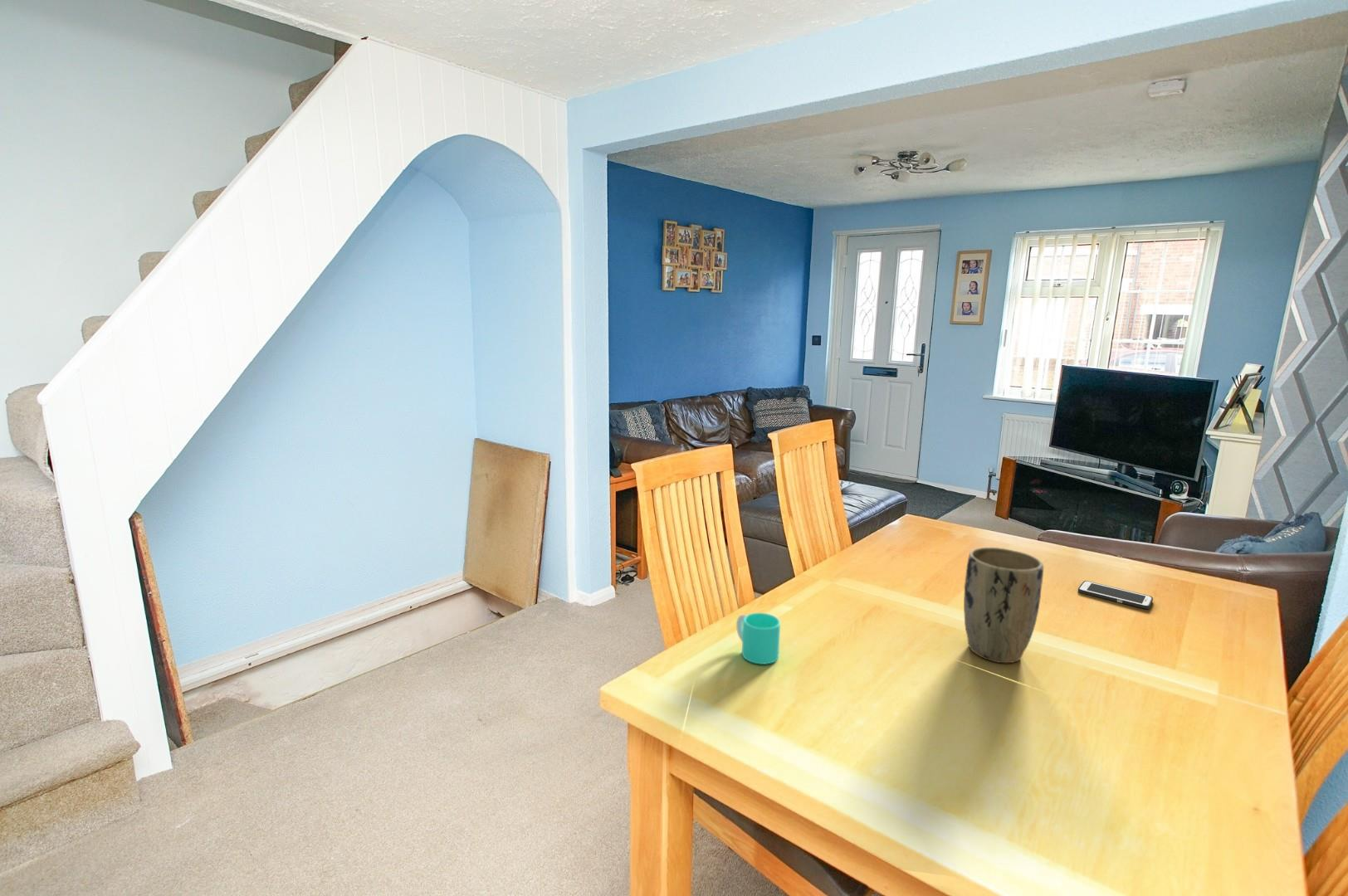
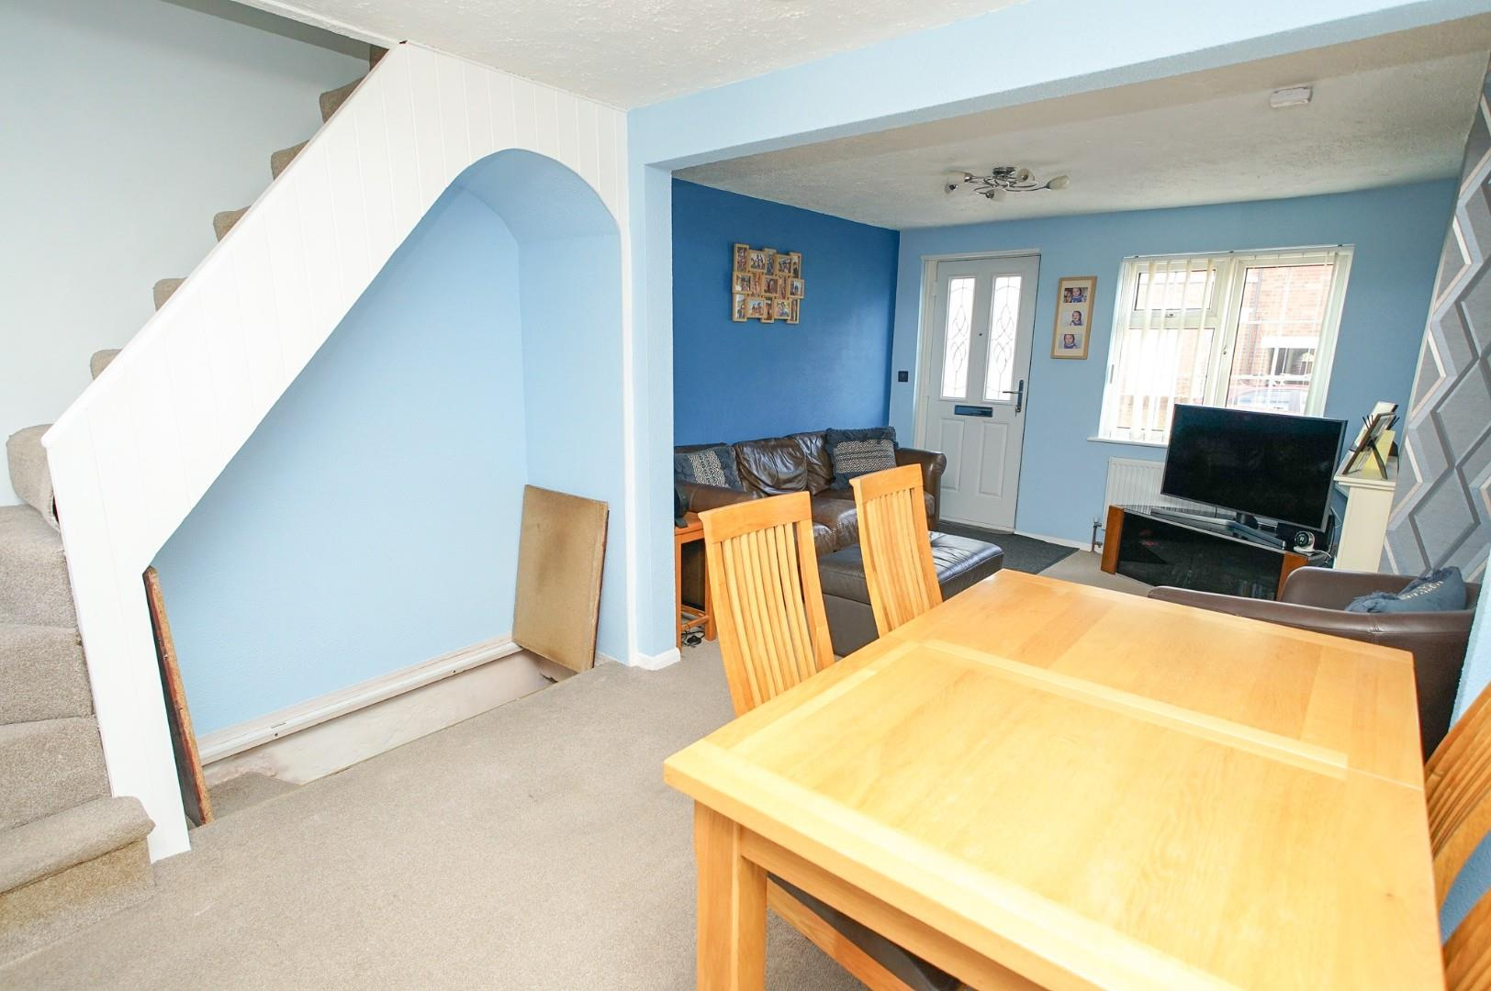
- cup [735,612,781,665]
- plant pot [963,547,1044,664]
- cell phone [1077,580,1154,610]
